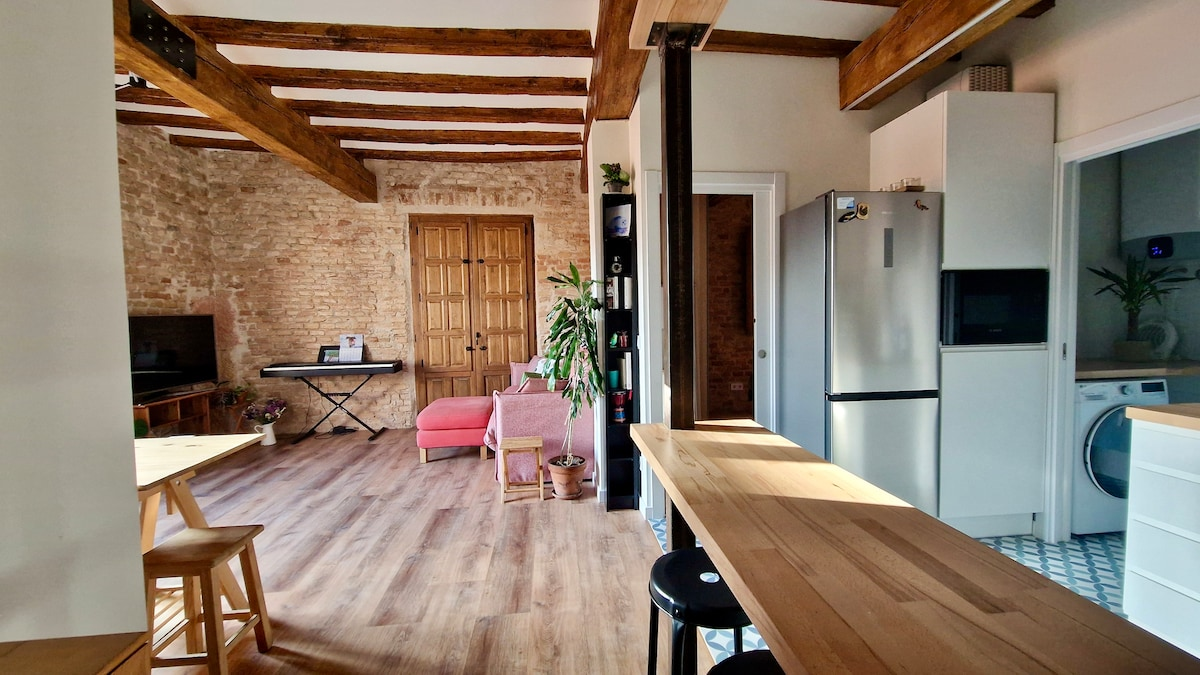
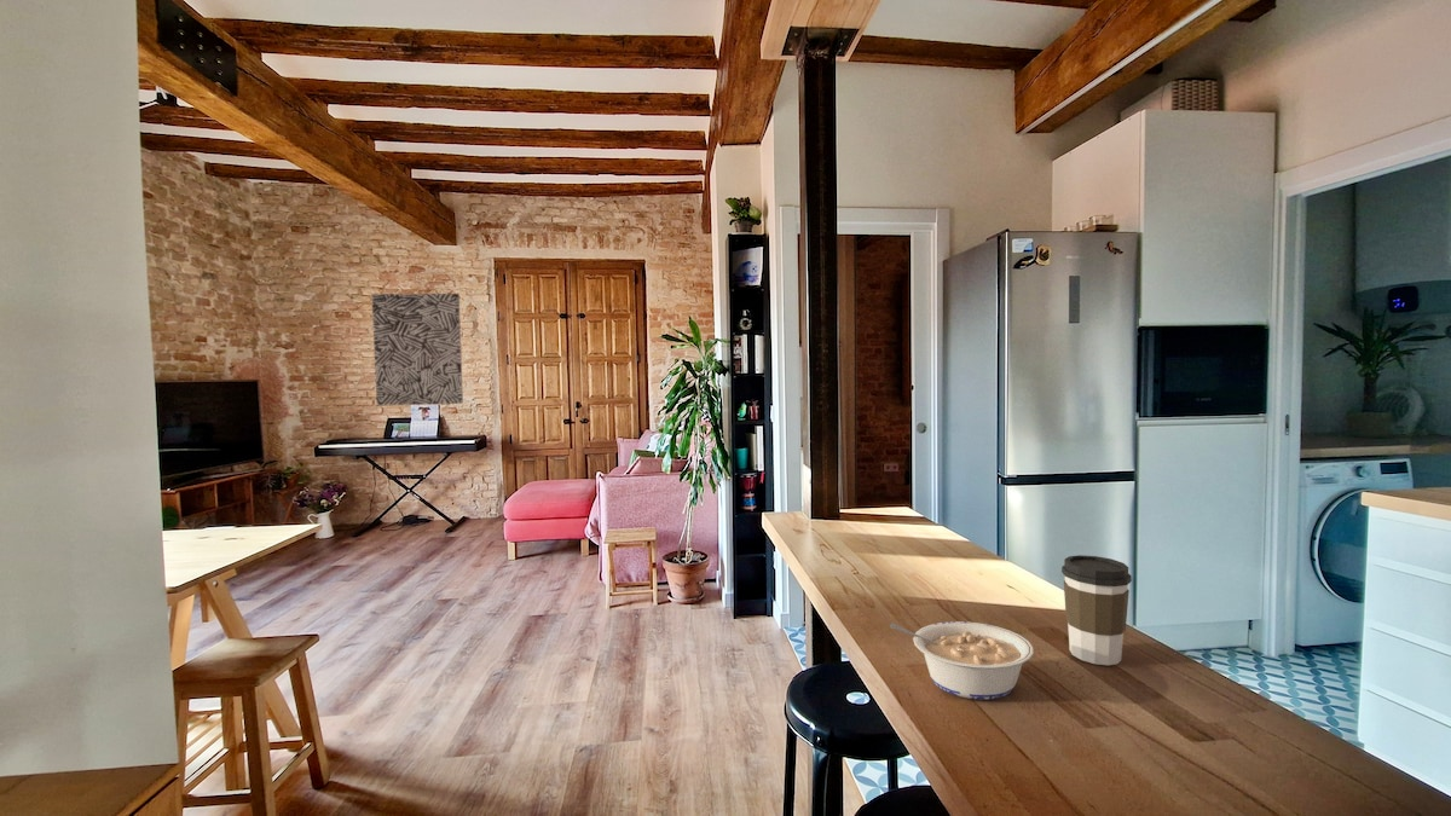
+ coffee cup [1060,554,1133,666]
+ wall art [371,293,464,406]
+ legume [890,620,1035,701]
